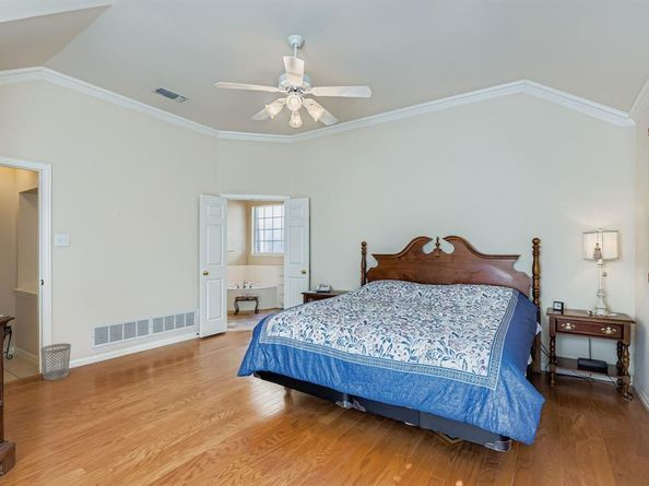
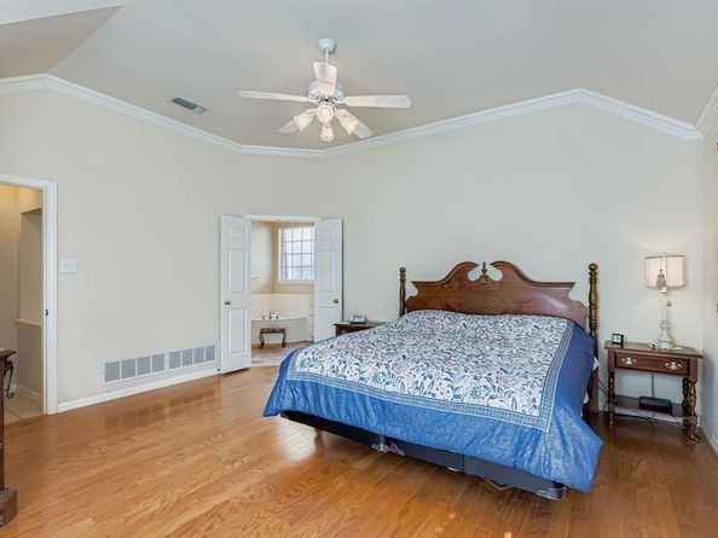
- wastebasket [39,343,72,381]
